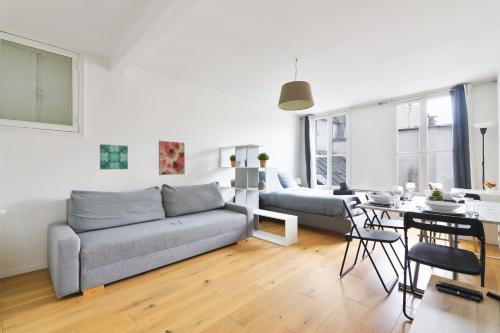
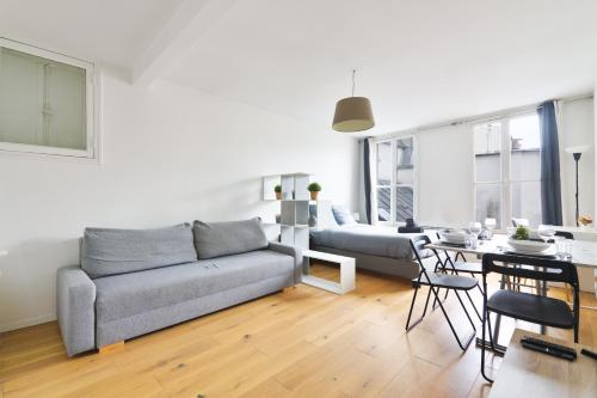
- wall art [158,140,186,176]
- wall art [99,143,129,170]
